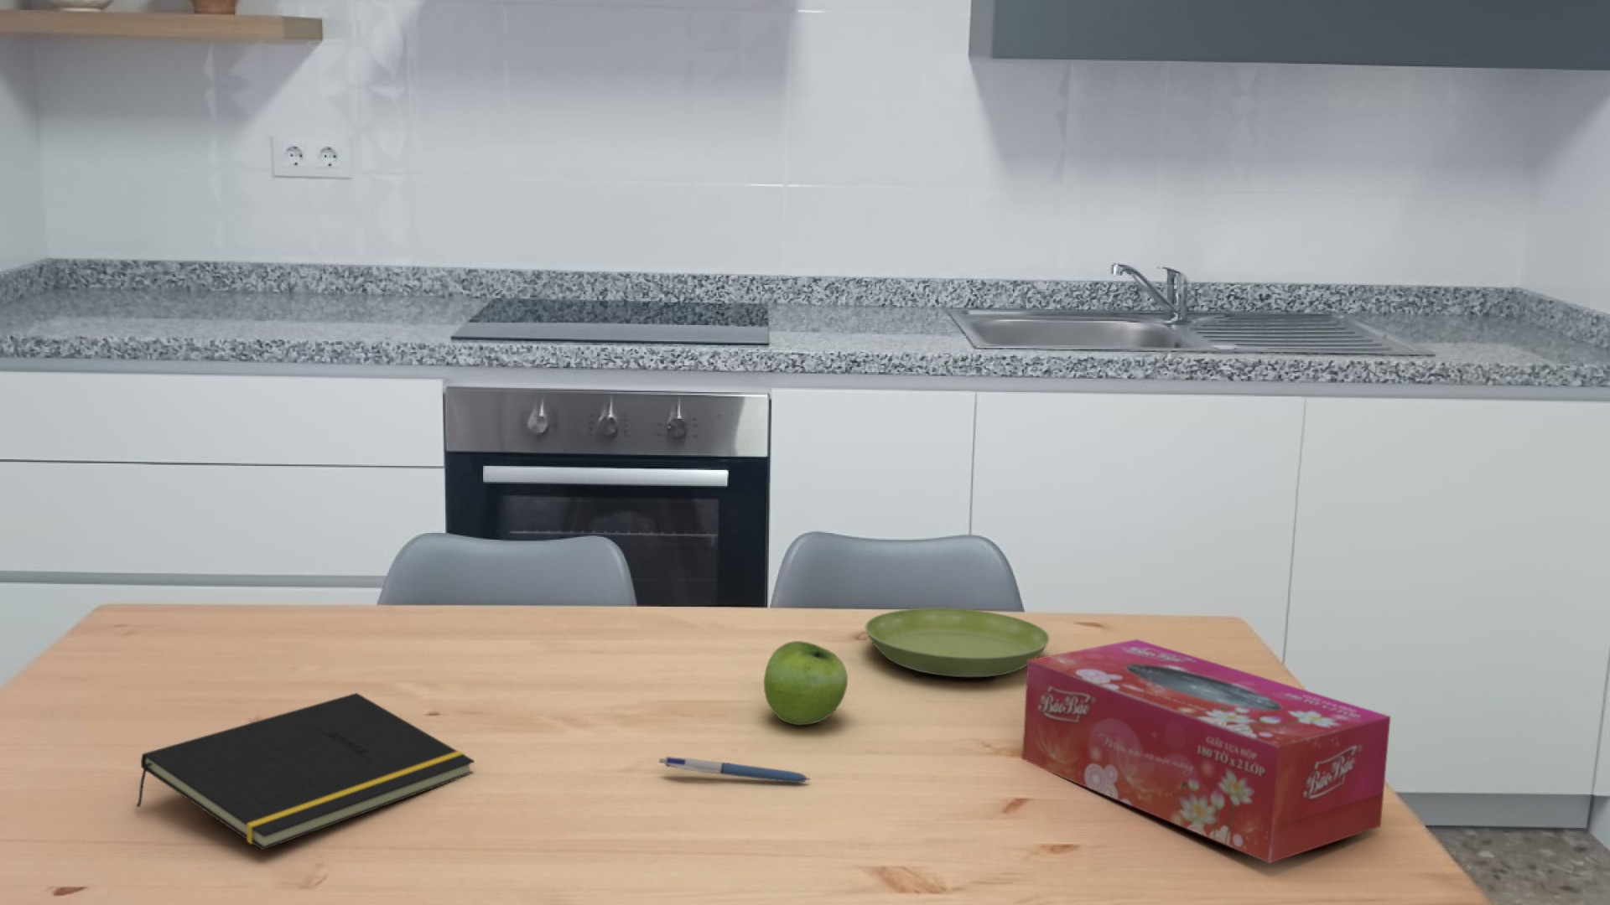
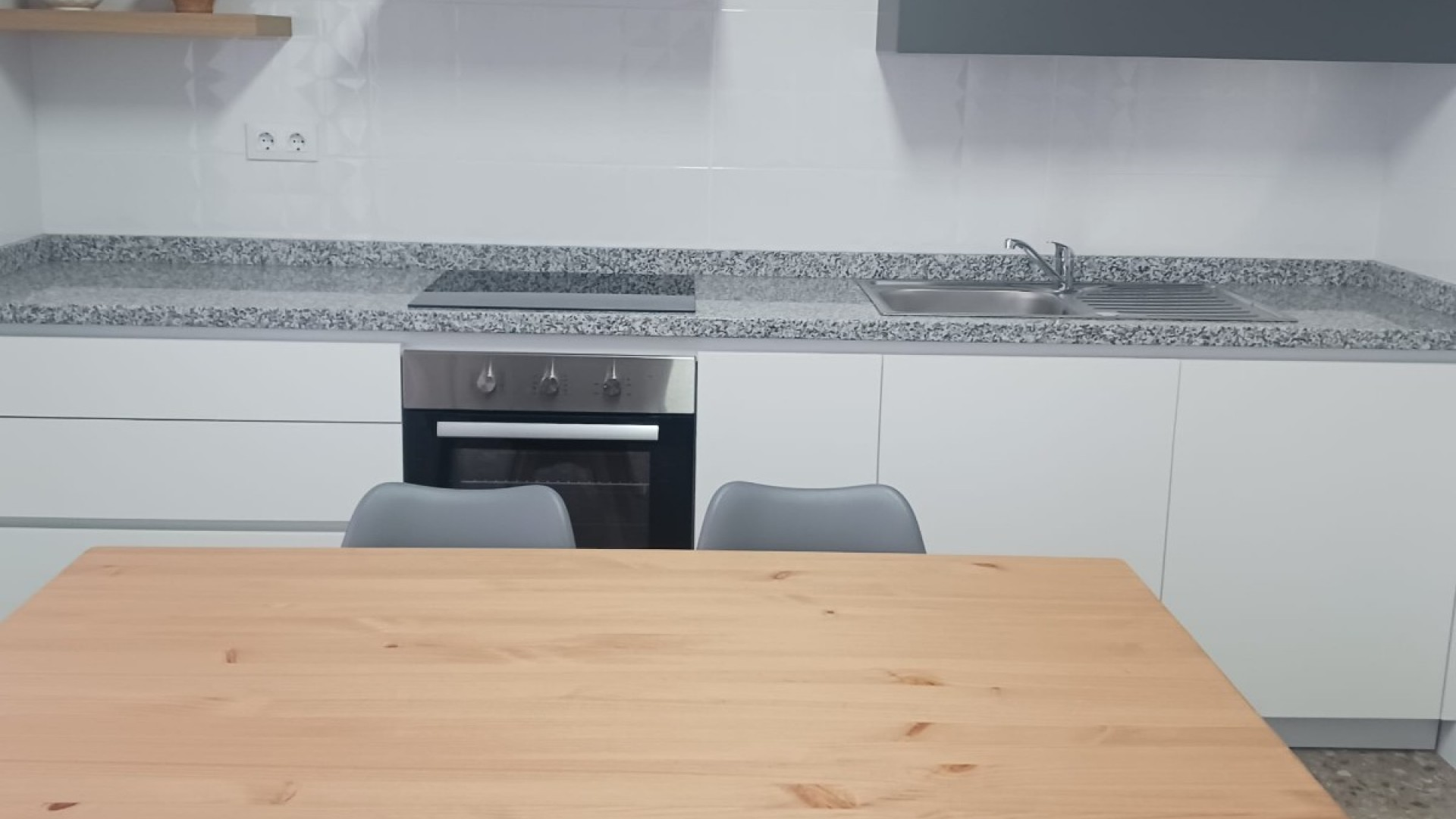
- saucer [865,607,1049,677]
- fruit [763,640,848,726]
- pen [658,756,811,783]
- notepad [136,692,475,851]
- tissue box [1022,639,1391,864]
